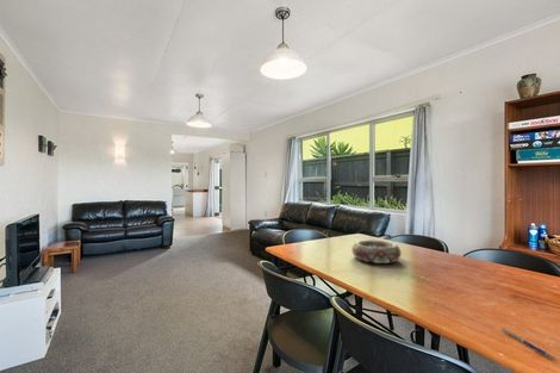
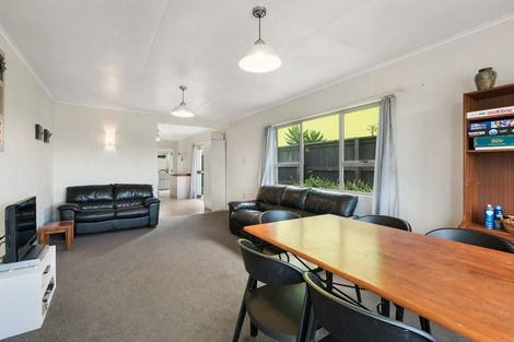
- pen [499,327,555,360]
- decorative bowl [351,240,403,265]
